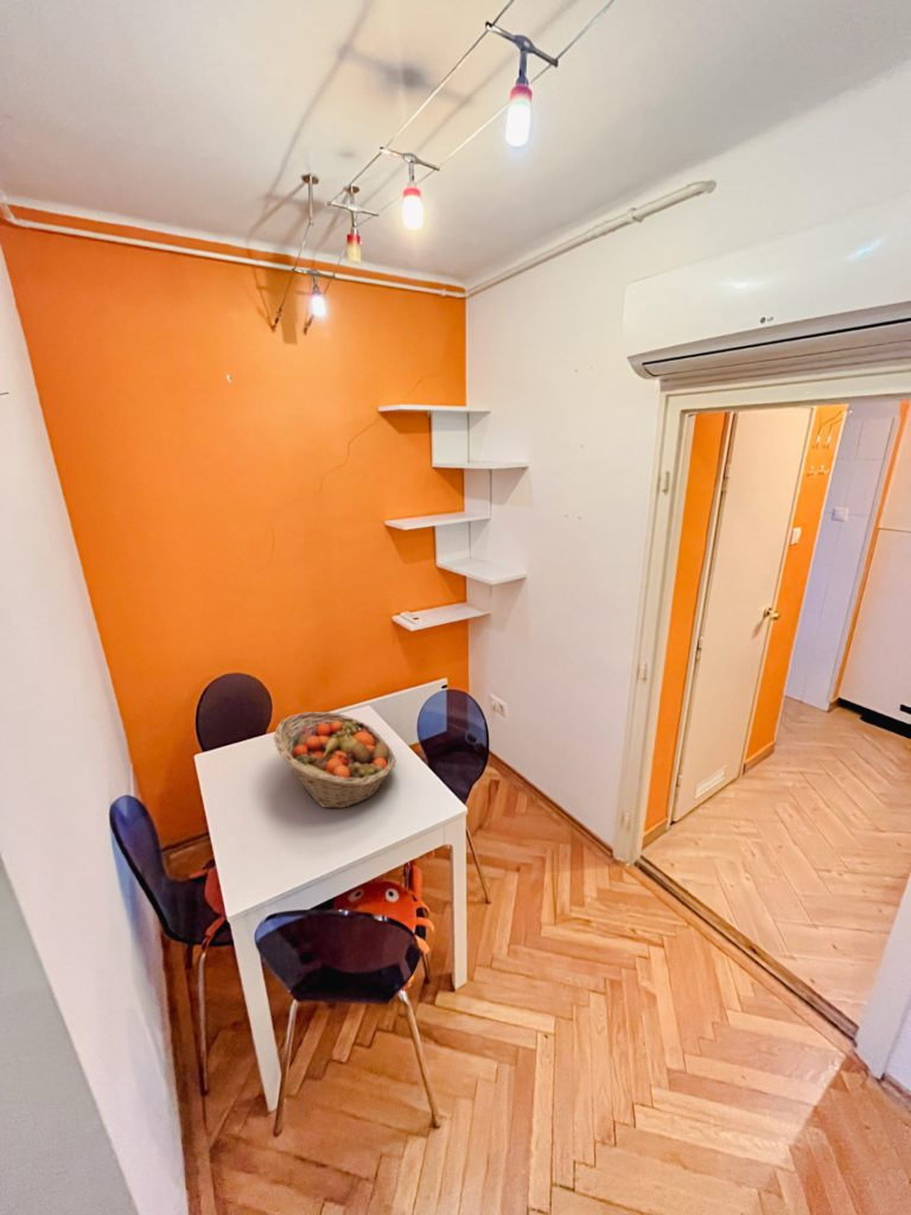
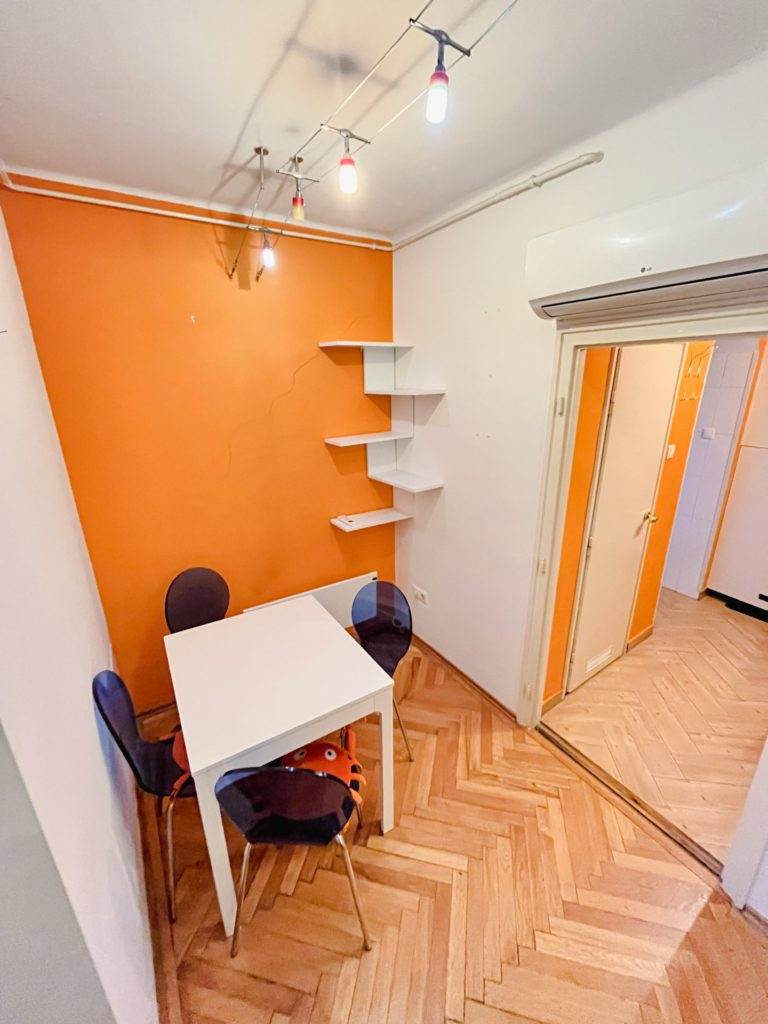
- fruit basket [272,711,397,809]
